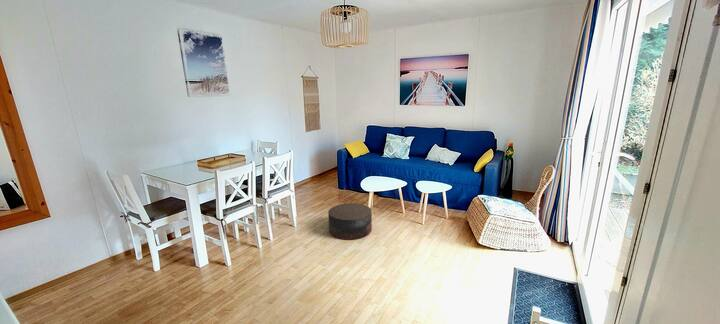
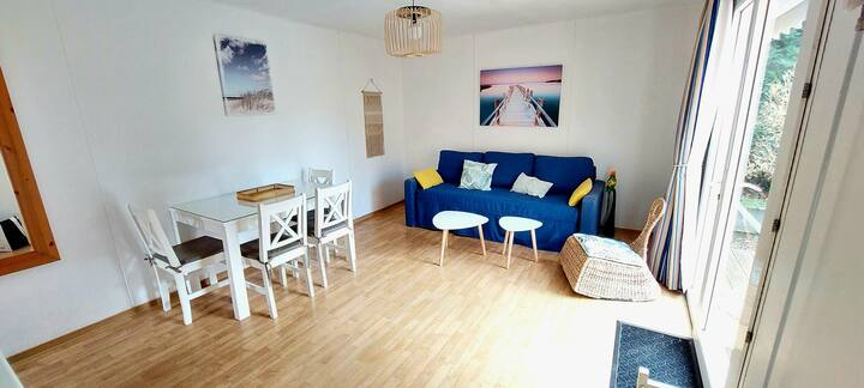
- stool [327,202,373,241]
